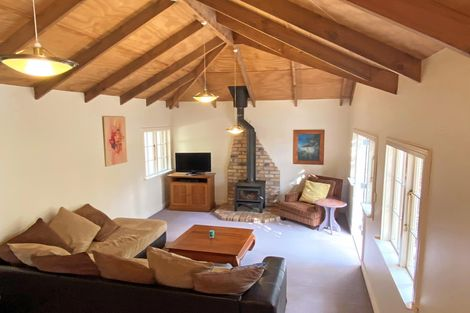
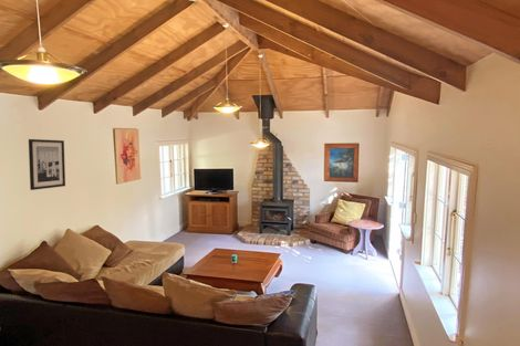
+ wall art [28,138,66,191]
